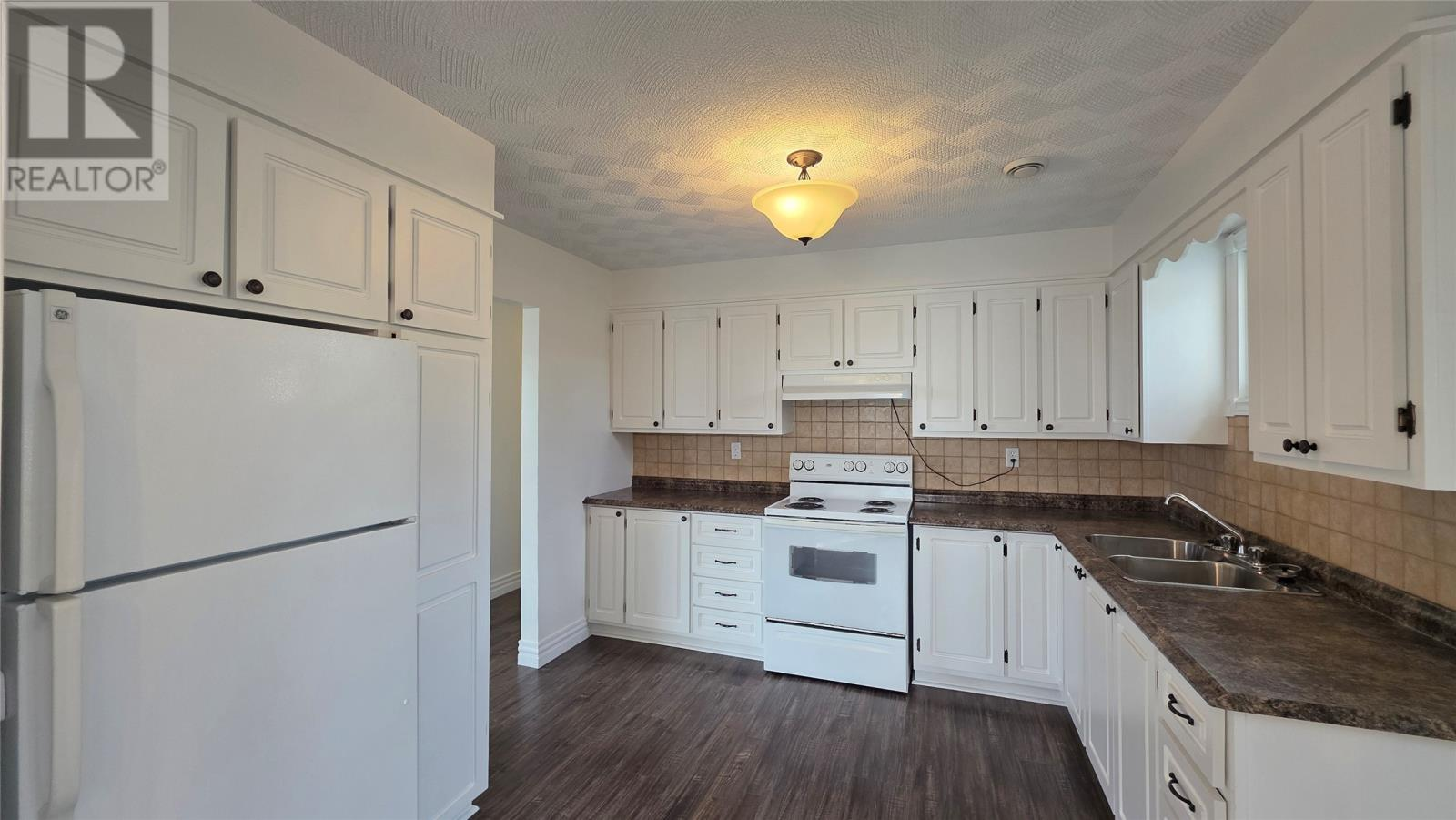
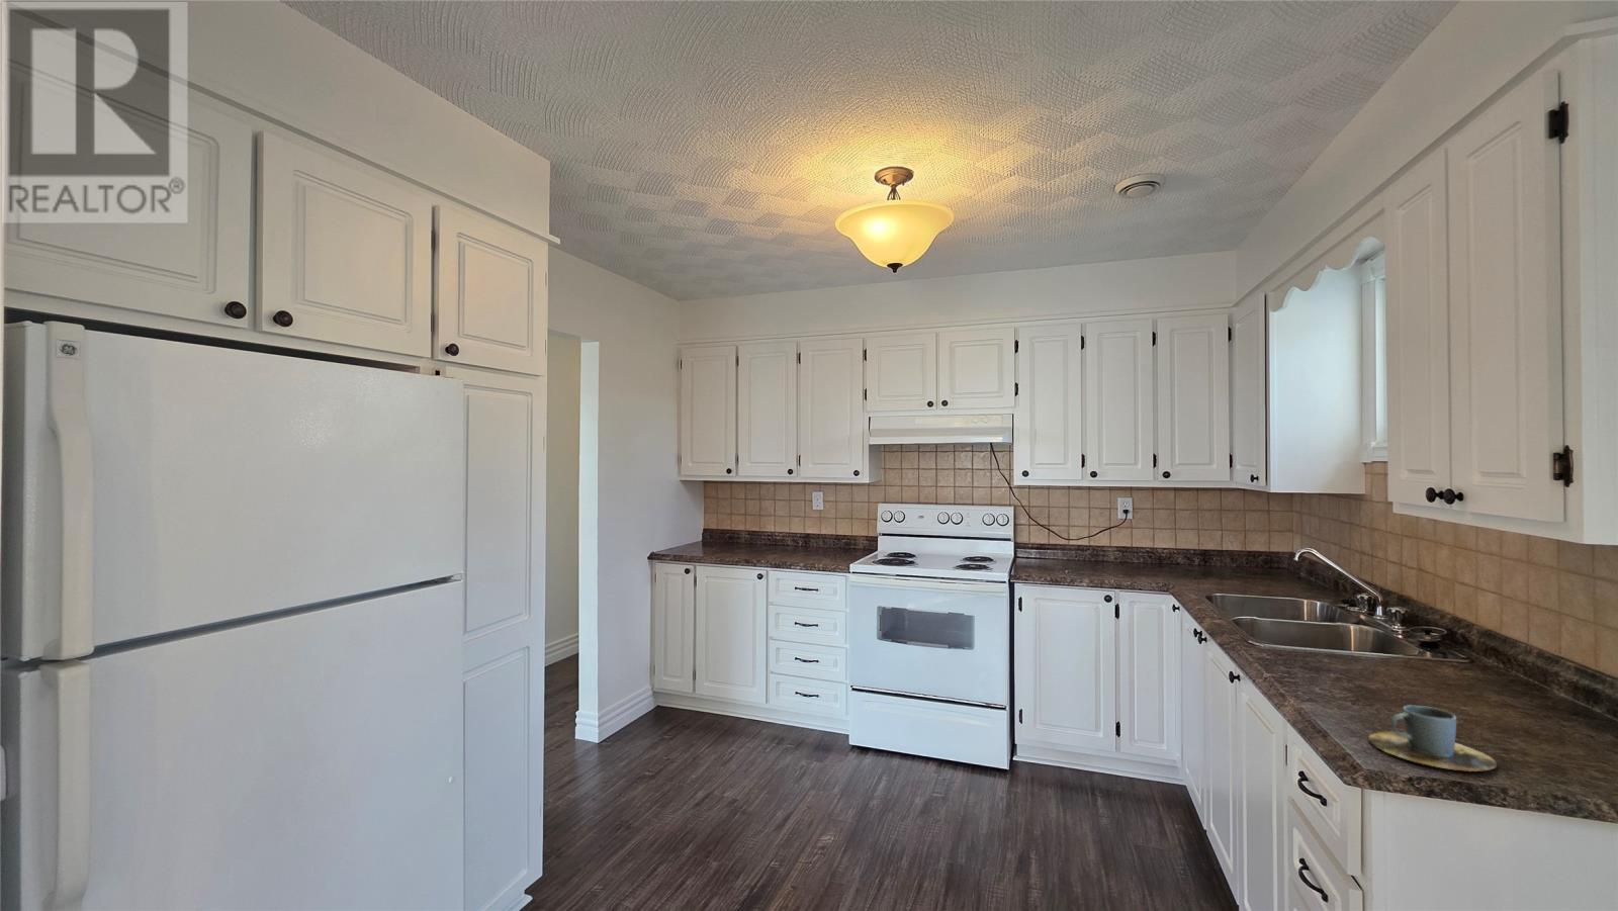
+ cup [1367,703,1498,772]
